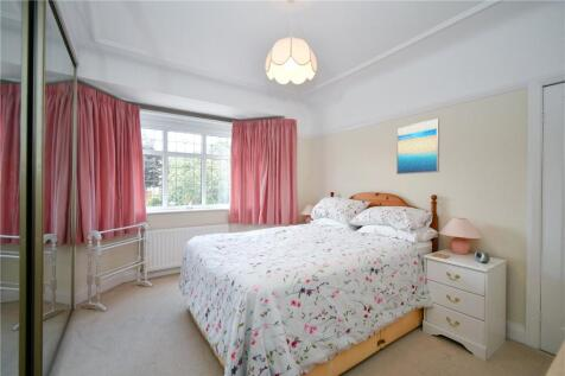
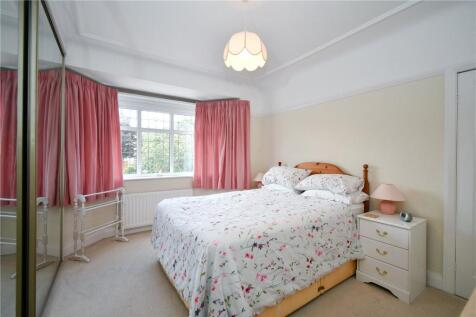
- wall art [395,117,440,176]
